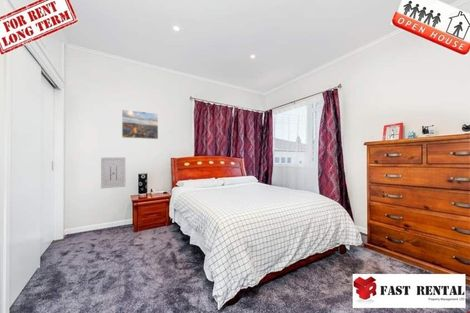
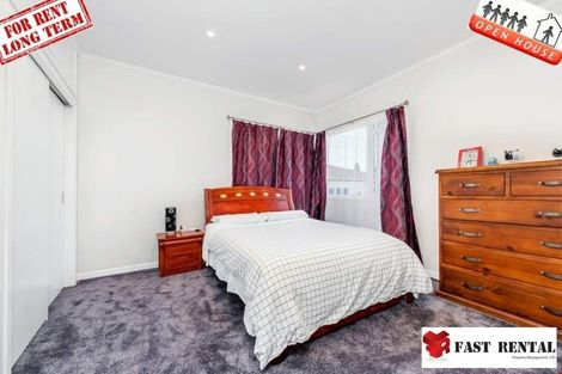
- wall art [100,156,126,189]
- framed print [121,109,159,140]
